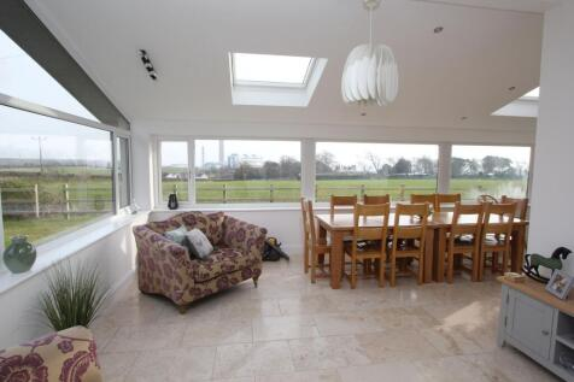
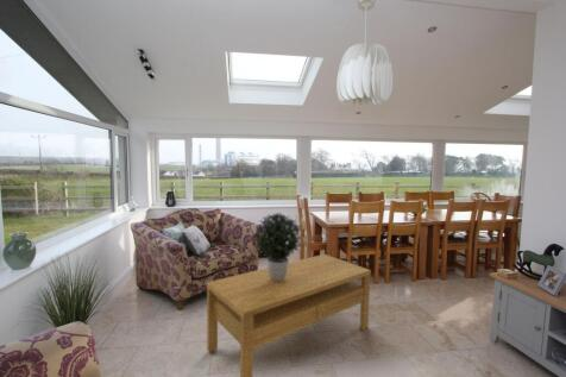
+ potted plant [254,212,304,283]
+ coffee table [206,253,372,377]
